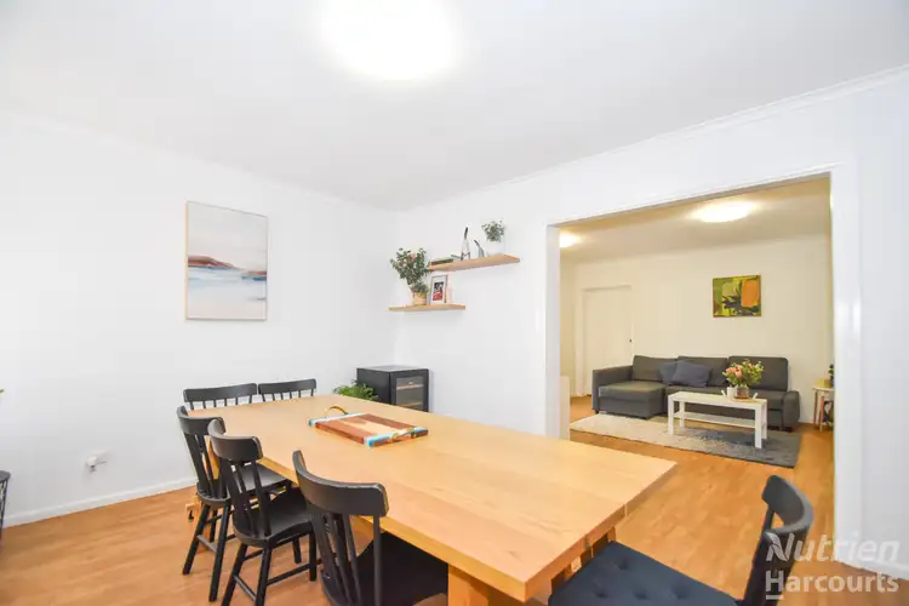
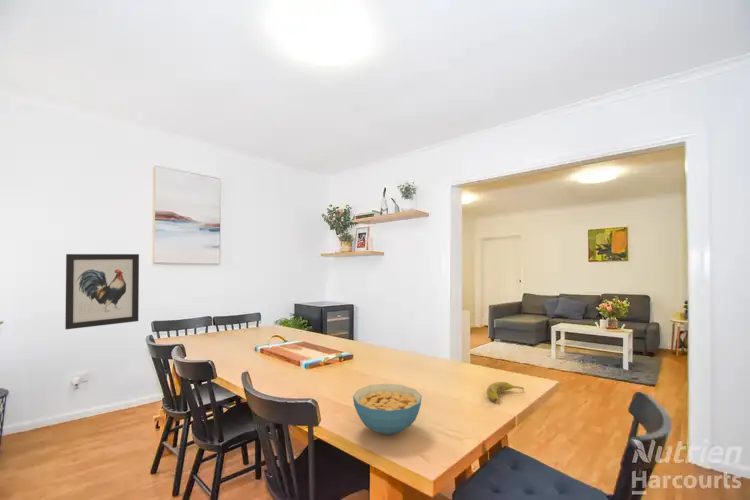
+ fruit [485,381,525,402]
+ wall art [64,253,140,330]
+ cereal bowl [352,383,423,436]
